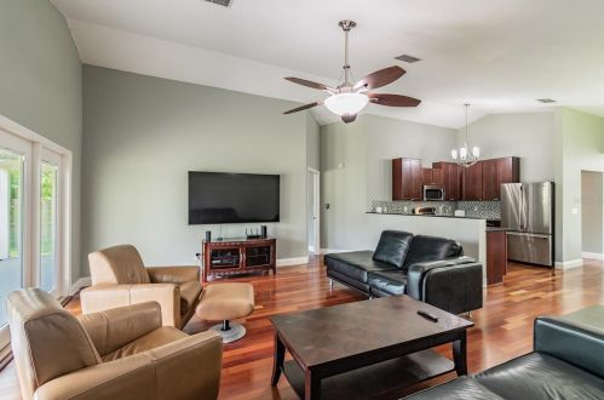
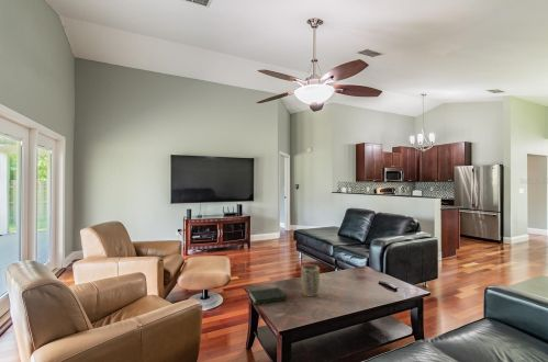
+ book [248,286,288,306]
+ plant pot [300,263,321,297]
